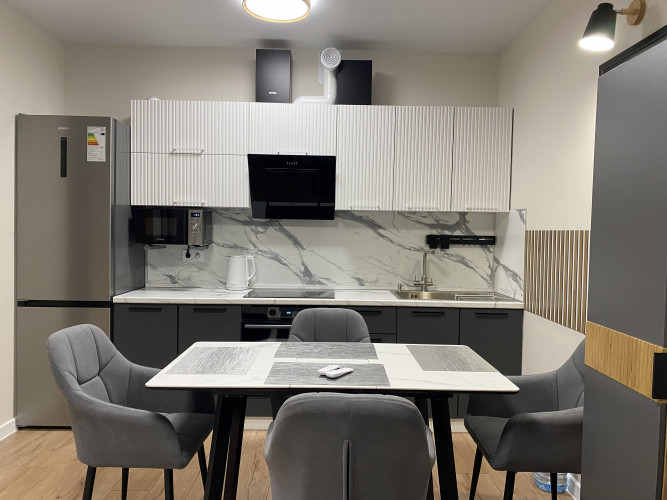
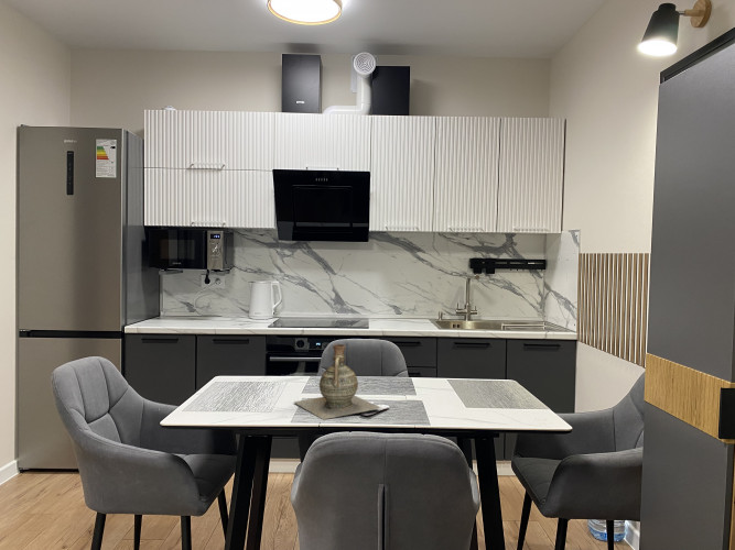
+ ceramic jug [292,343,382,420]
